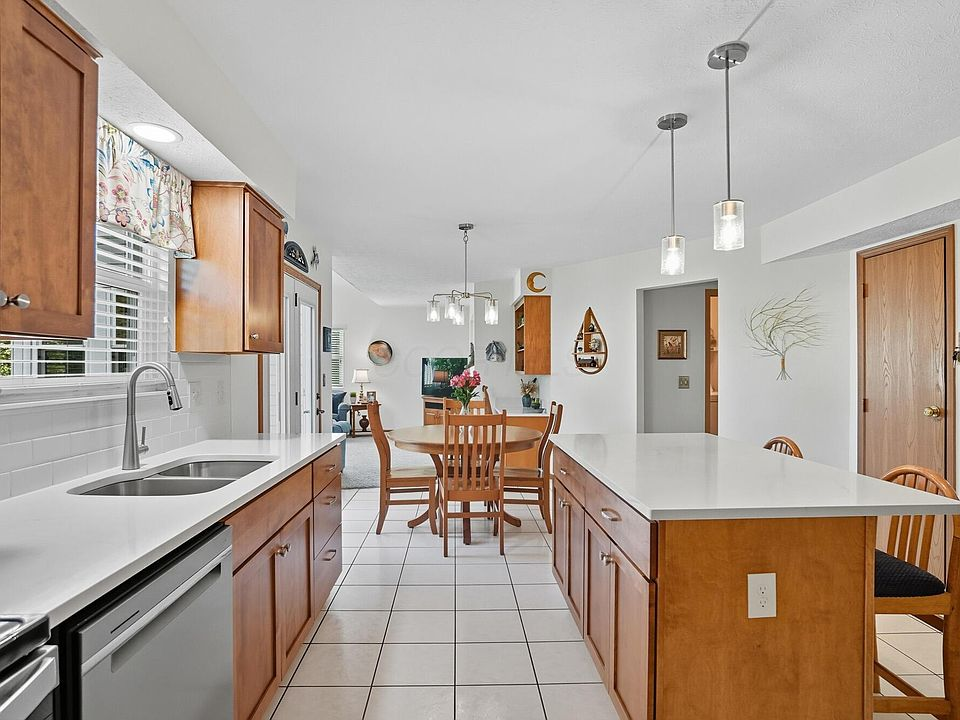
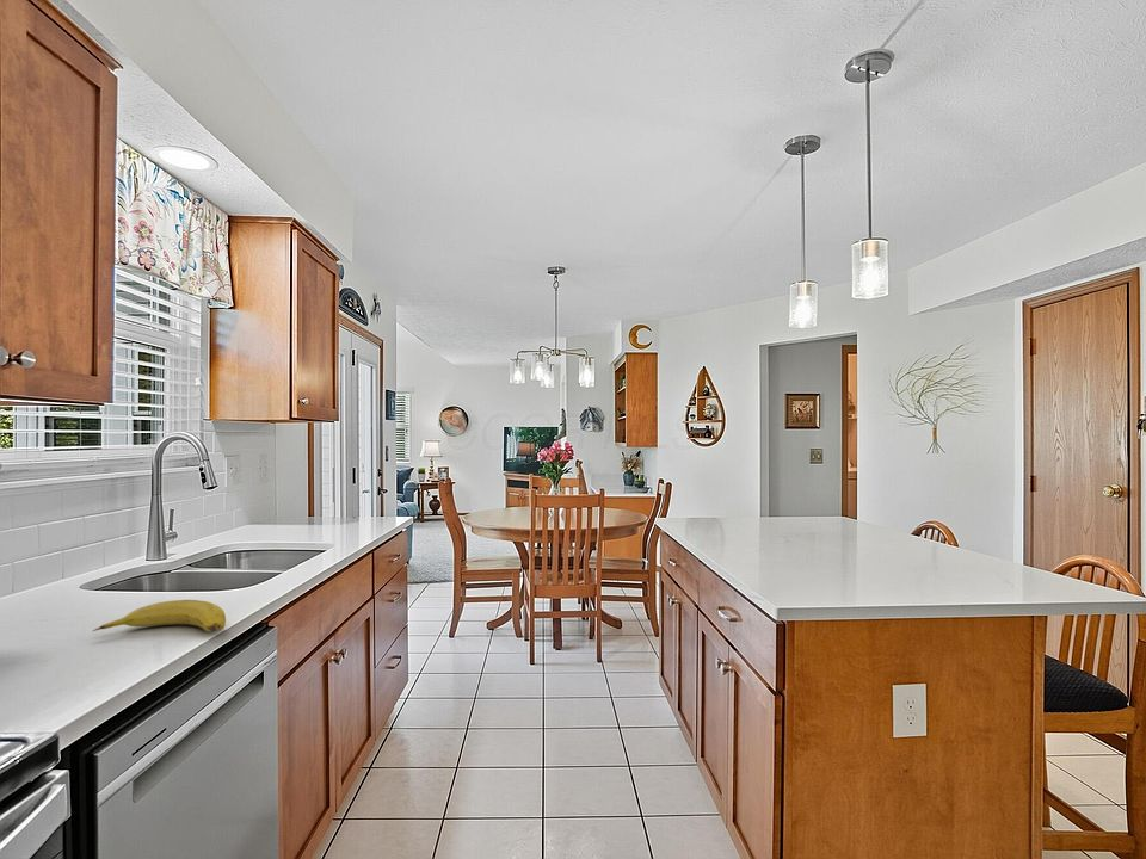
+ fruit [92,599,227,632]
